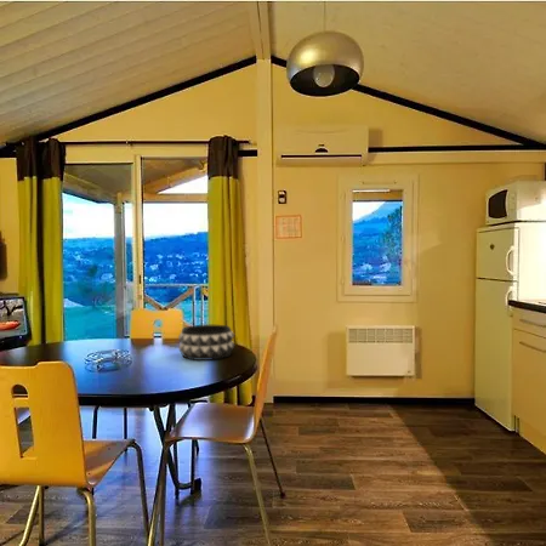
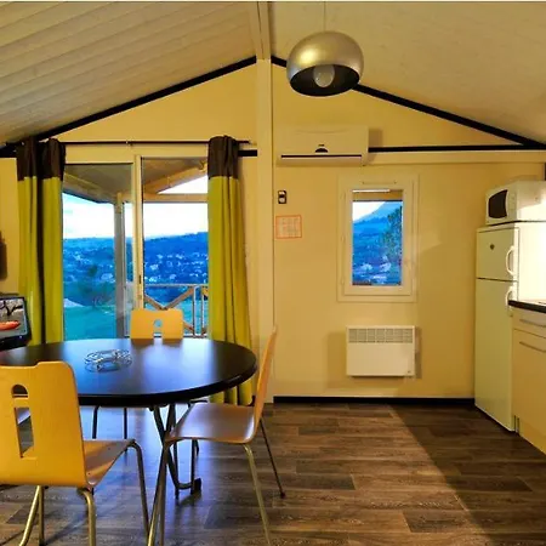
- decorative bowl [177,324,235,362]
